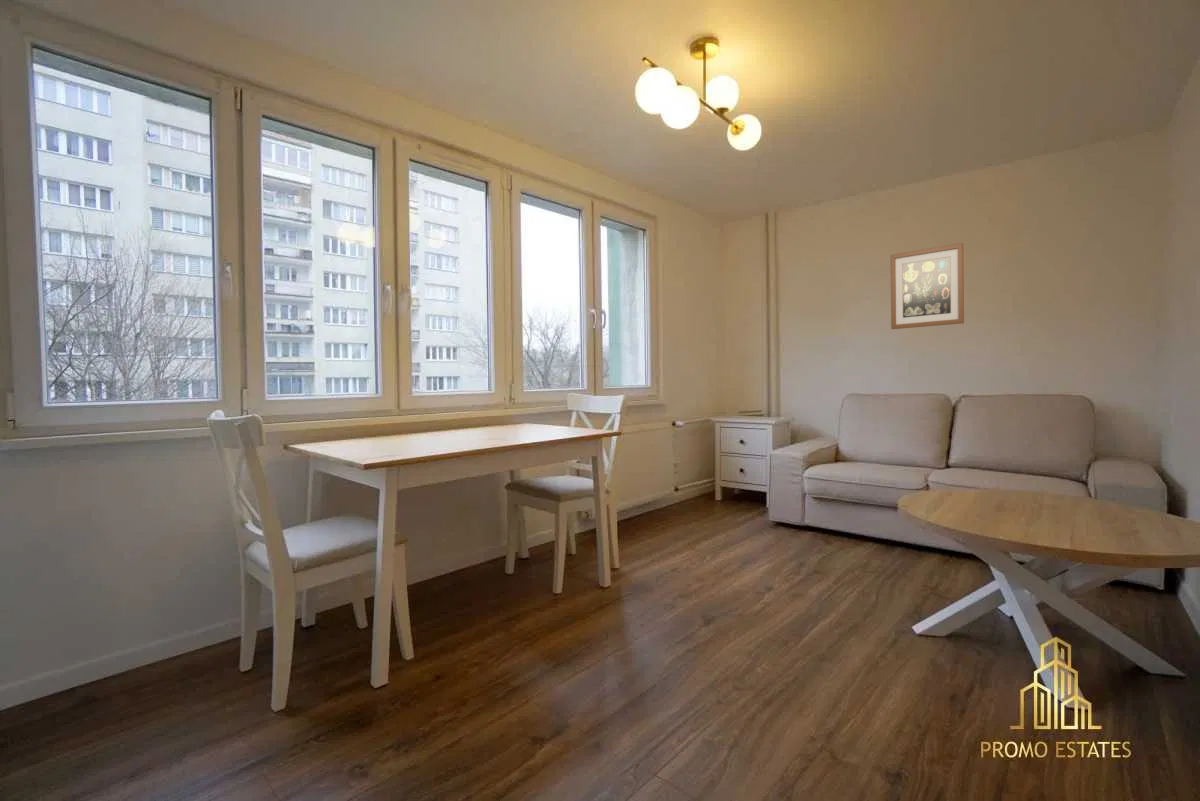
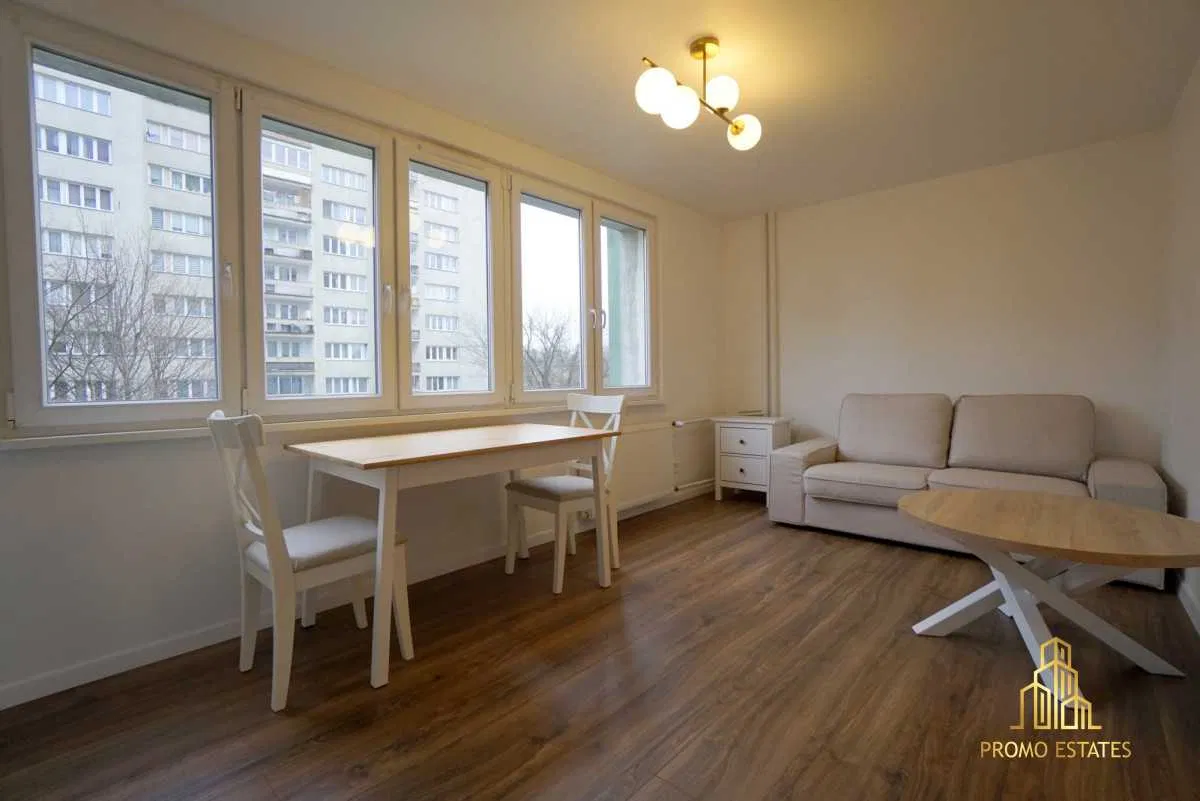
- wall art [890,242,965,330]
